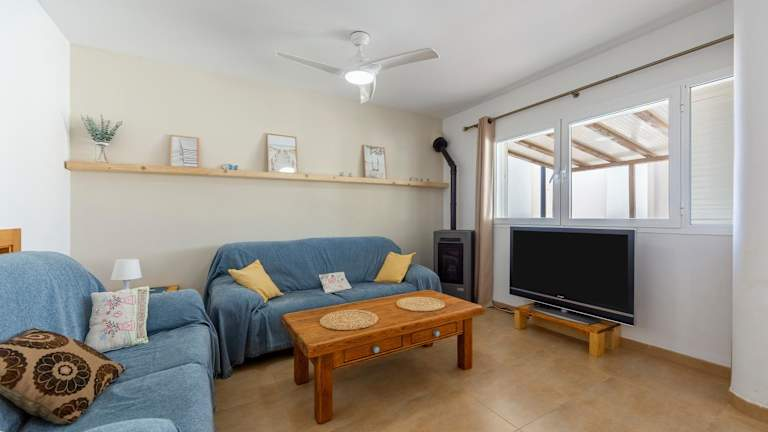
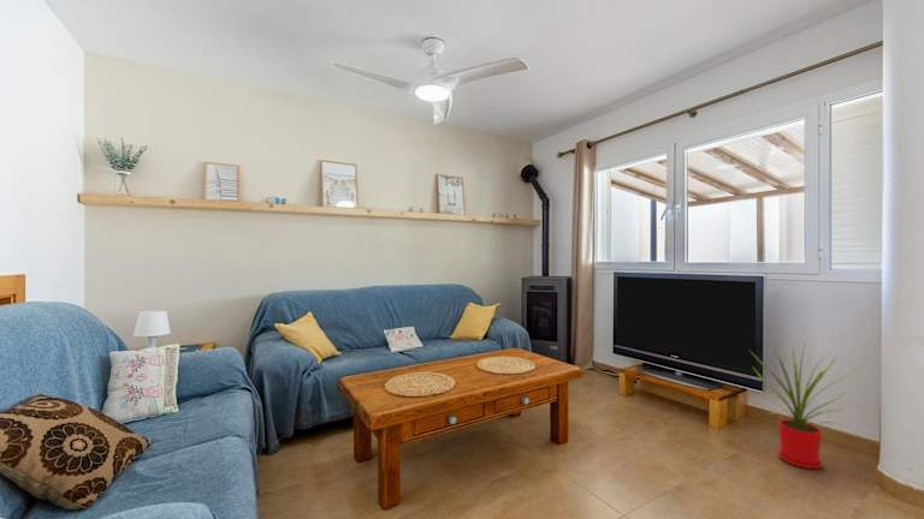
+ house plant [748,339,864,470]
